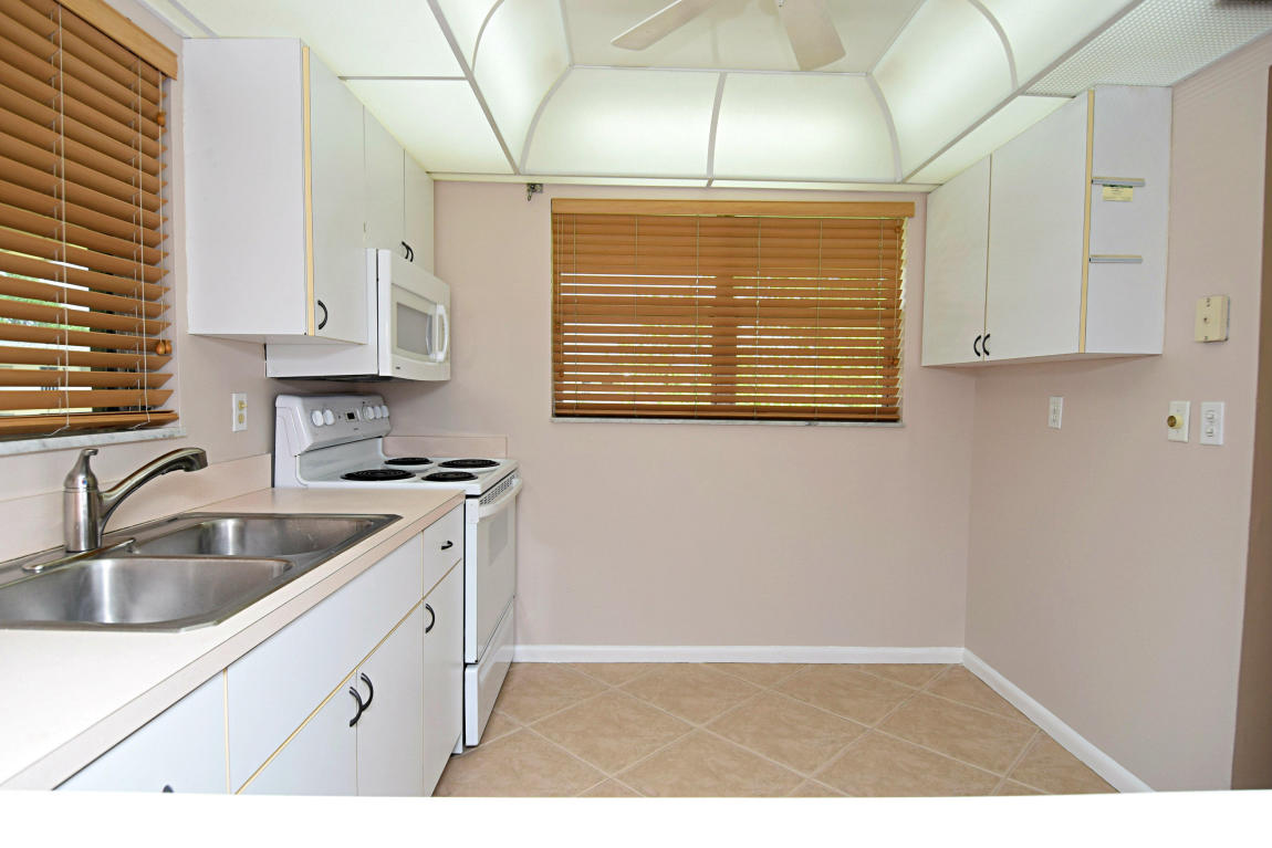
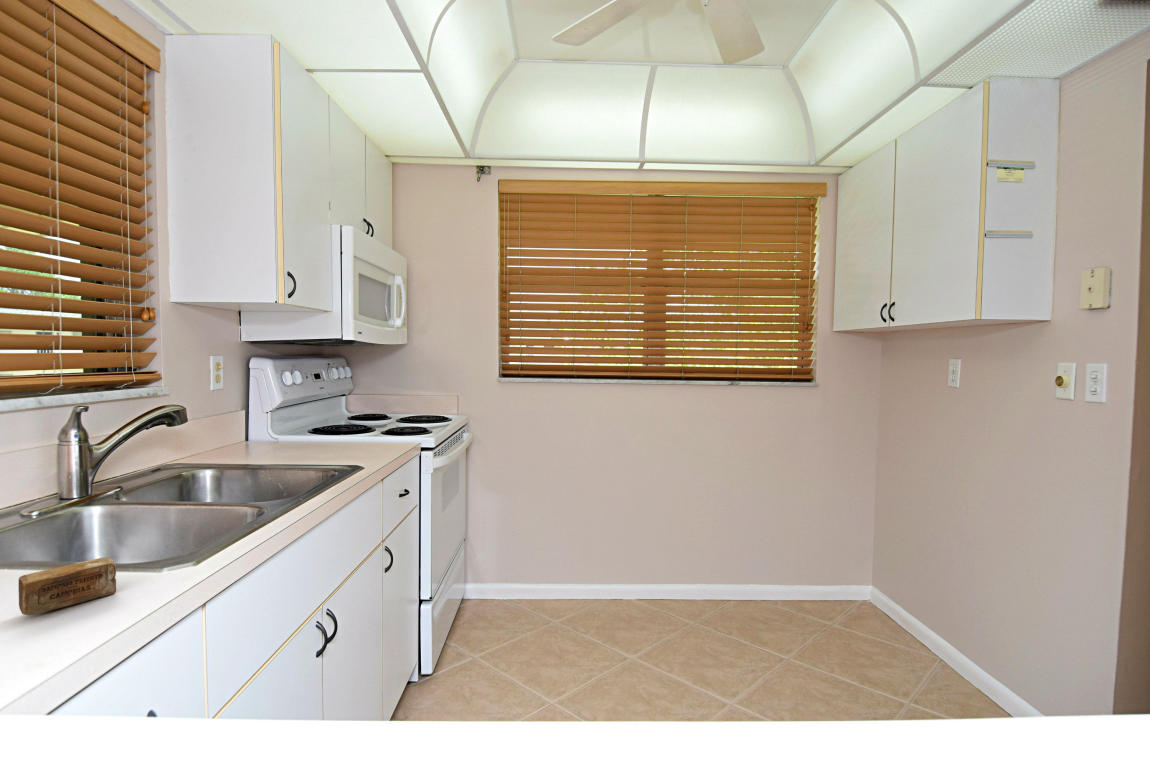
+ soap bar [18,556,117,616]
